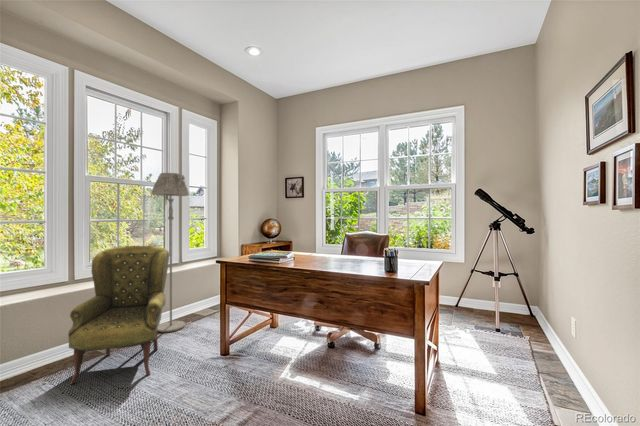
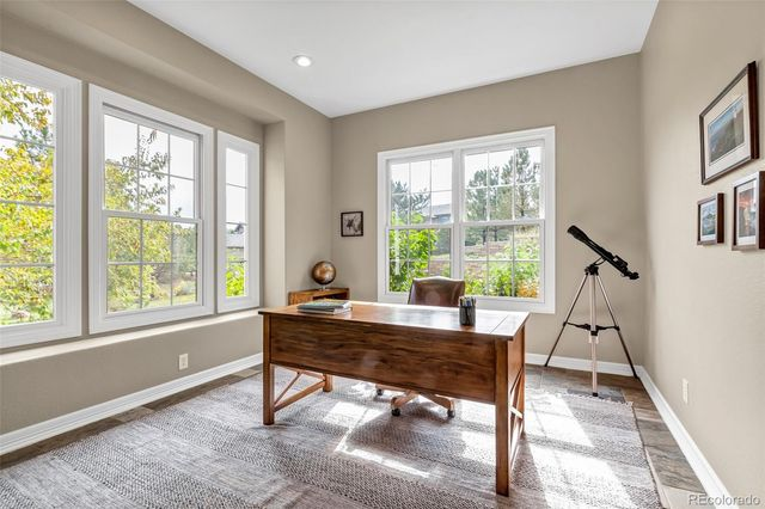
- floor lamp [150,172,190,333]
- armchair [67,245,170,385]
